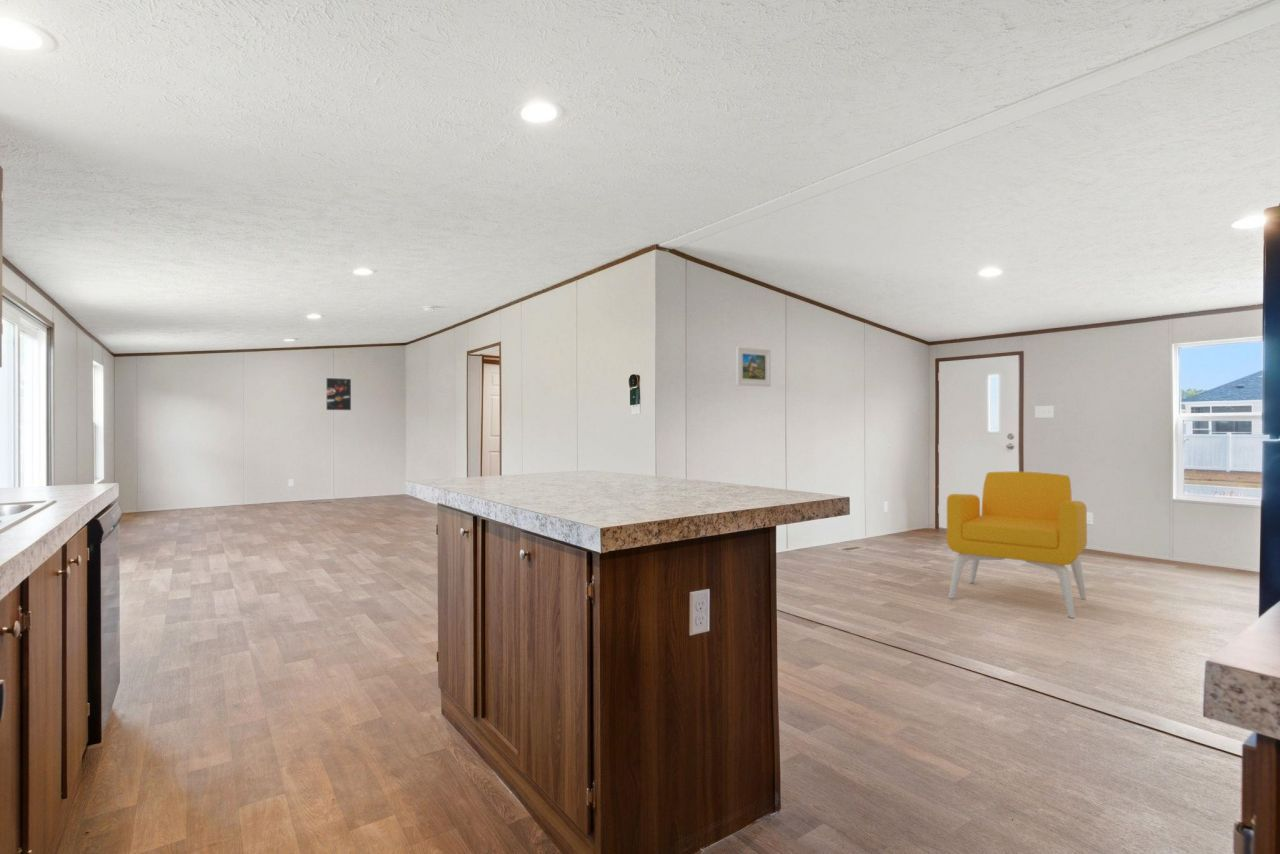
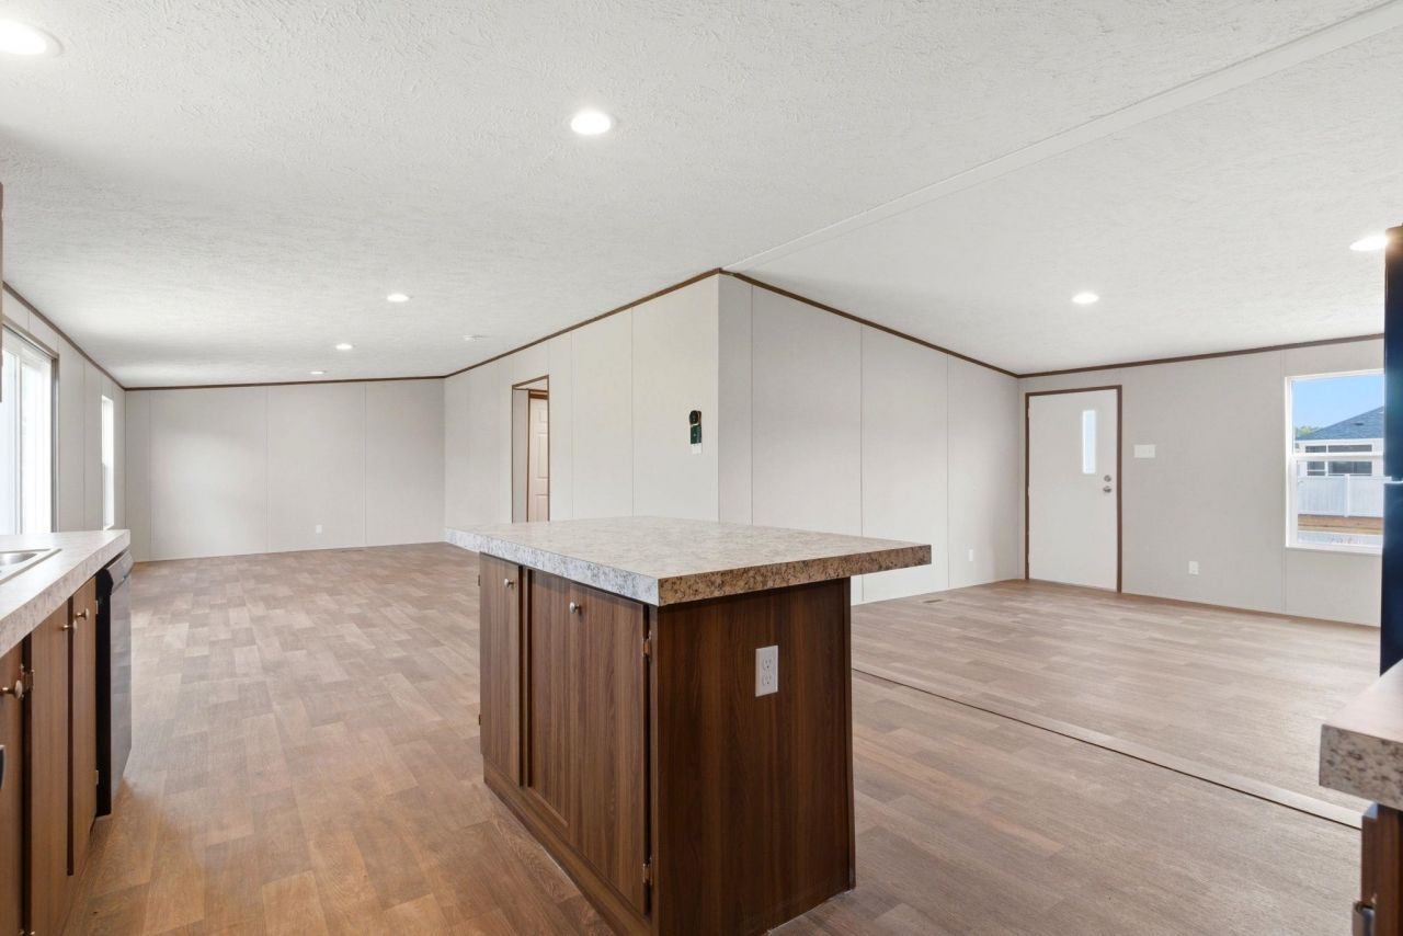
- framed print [735,345,772,388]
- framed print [325,377,352,412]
- armchair [946,471,1088,619]
